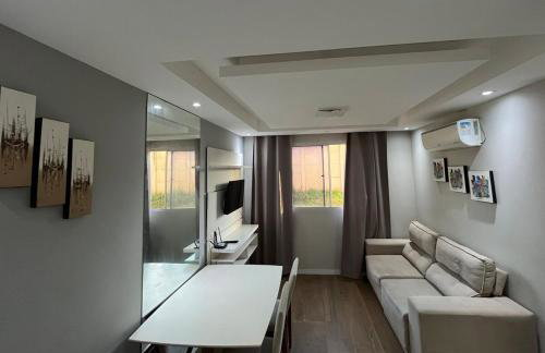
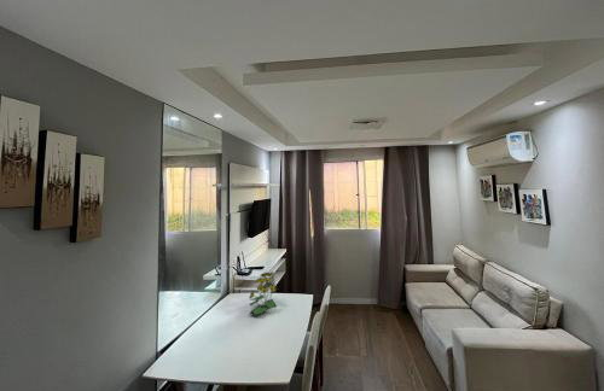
+ flower arrangement [248,272,278,316]
